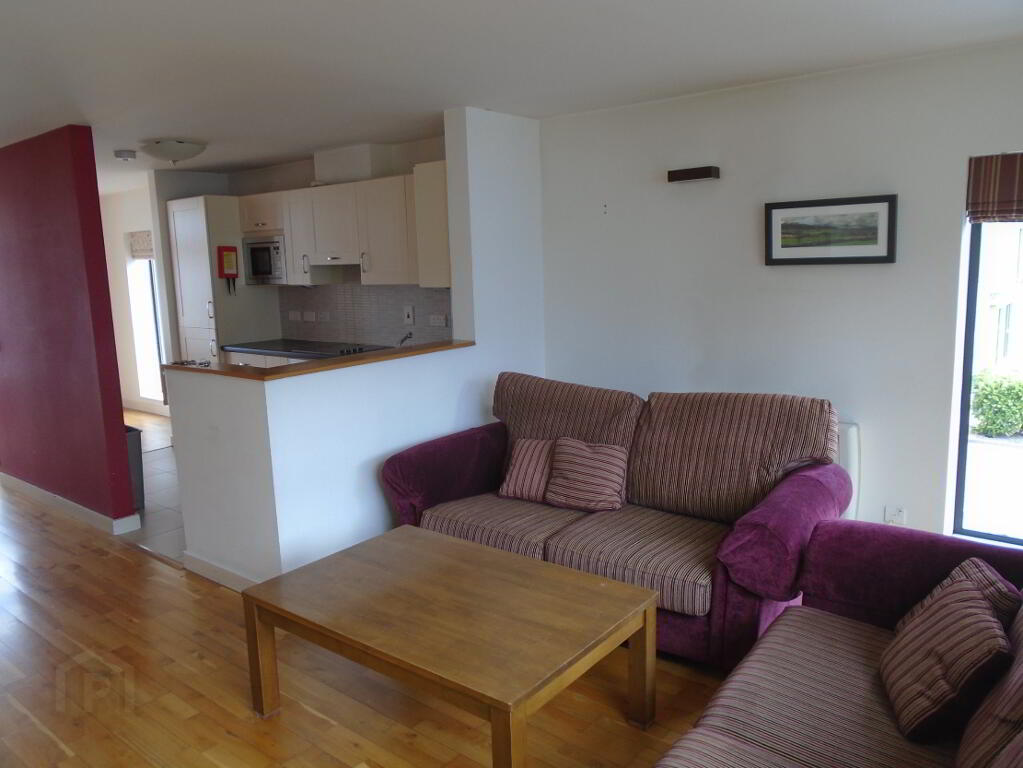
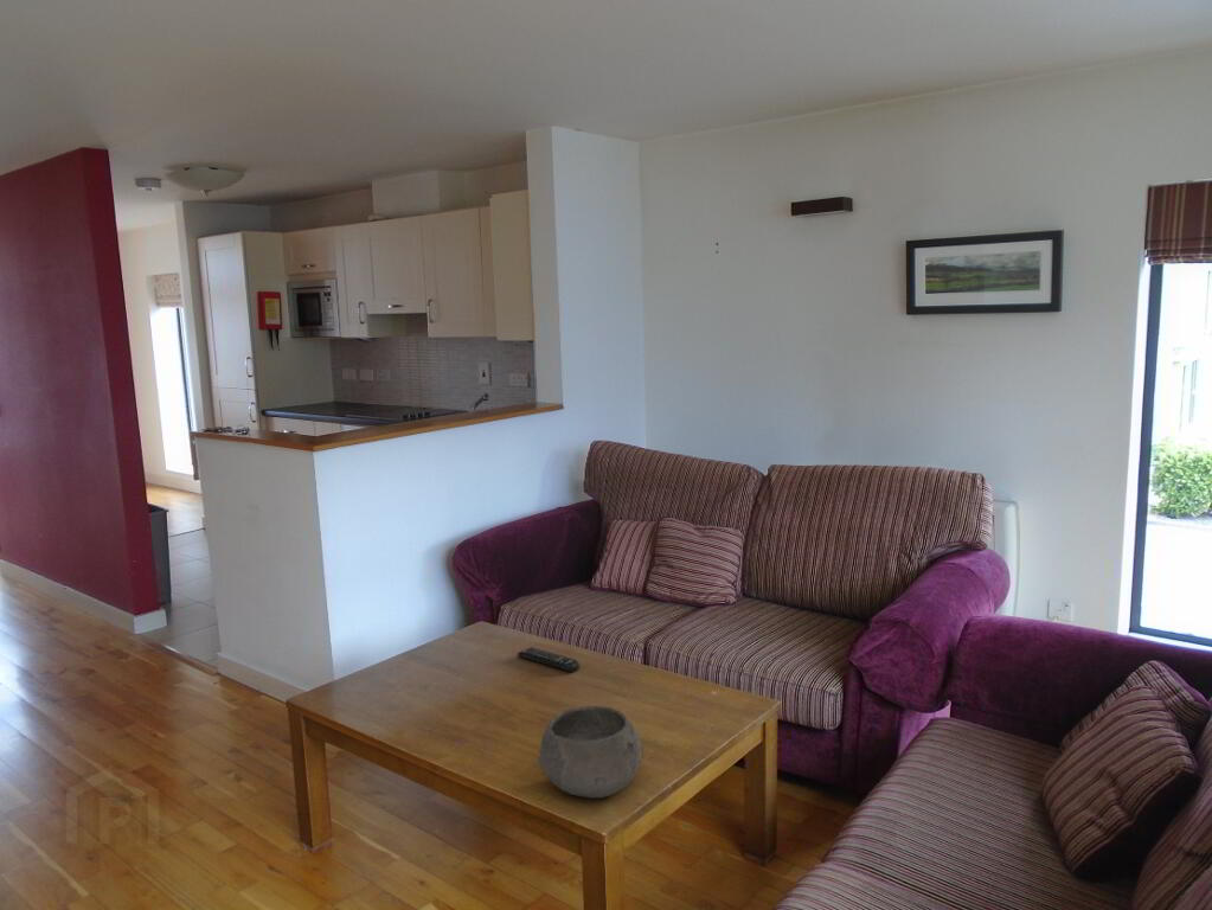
+ remote control [517,646,581,673]
+ bowl [537,705,645,799]
